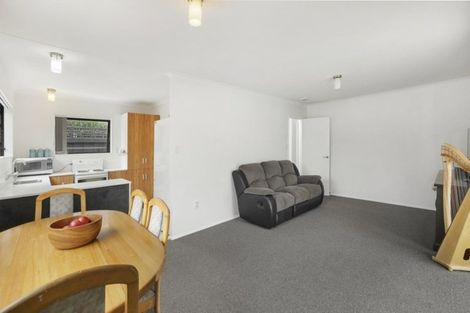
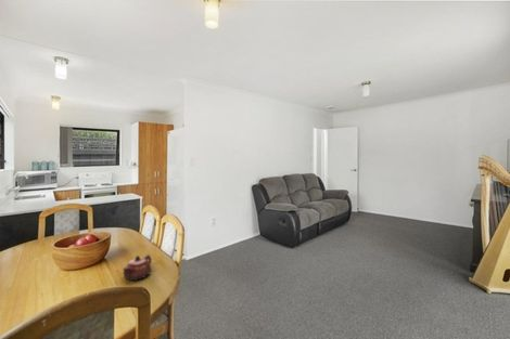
+ teapot [122,253,152,282]
